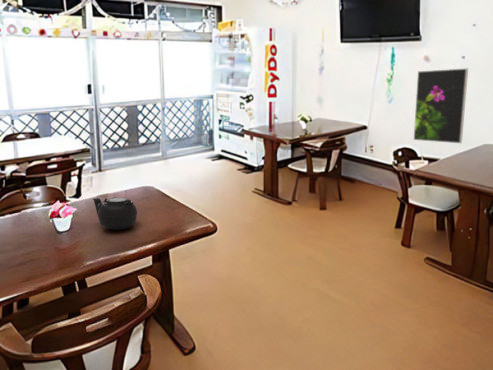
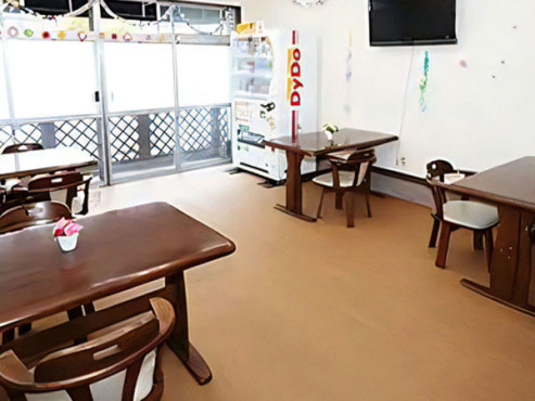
- teapot [92,196,138,231]
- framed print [413,67,469,144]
